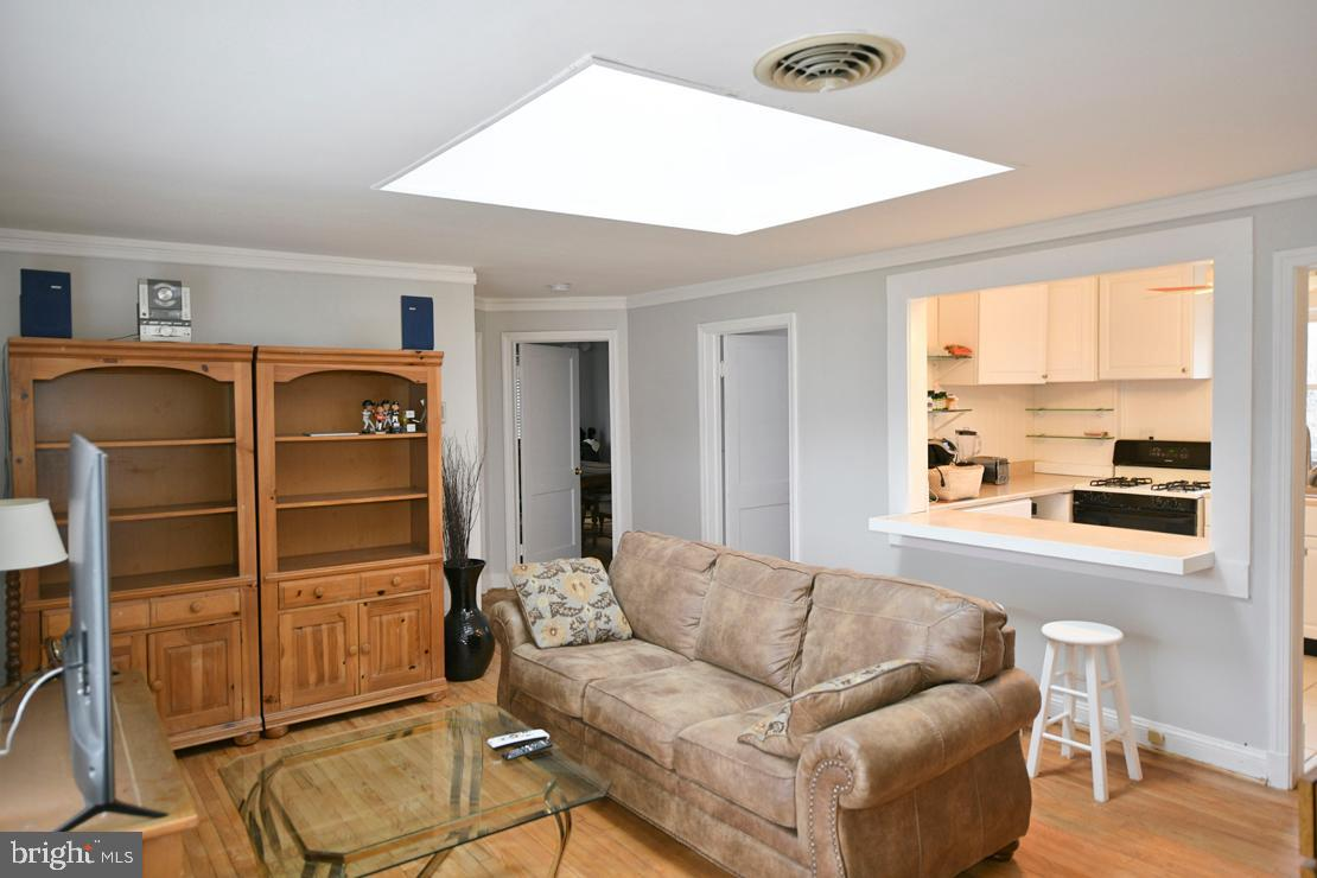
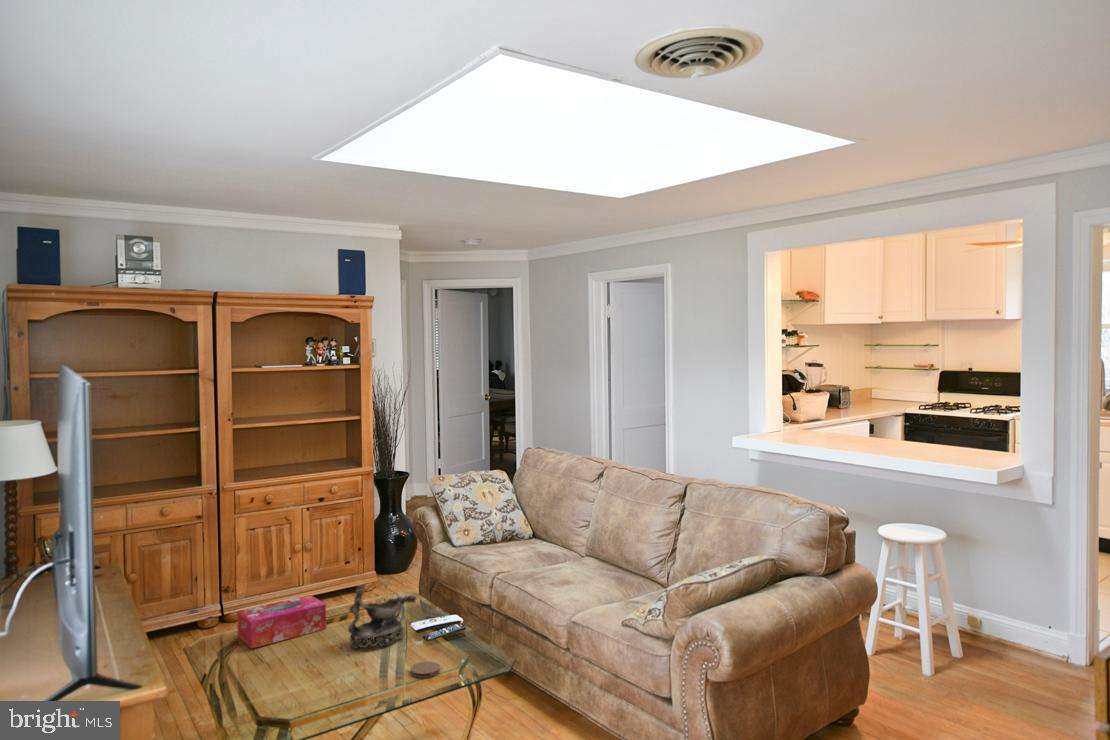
+ tissue box [236,594,327,650]
+ coaster [410,660,441,679]
+ decorative bowl [347,584,418,649]
